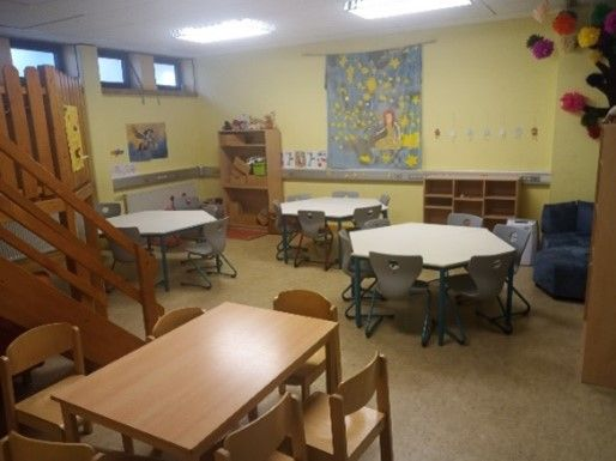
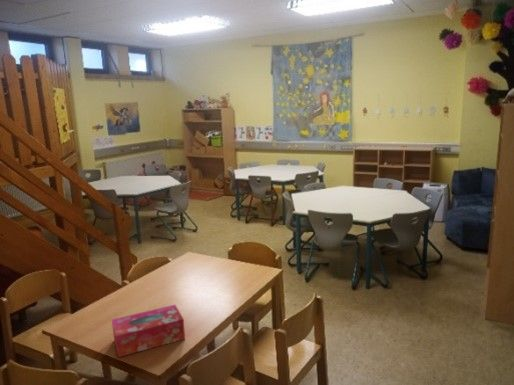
+ tissue box [111,304,186,358]
